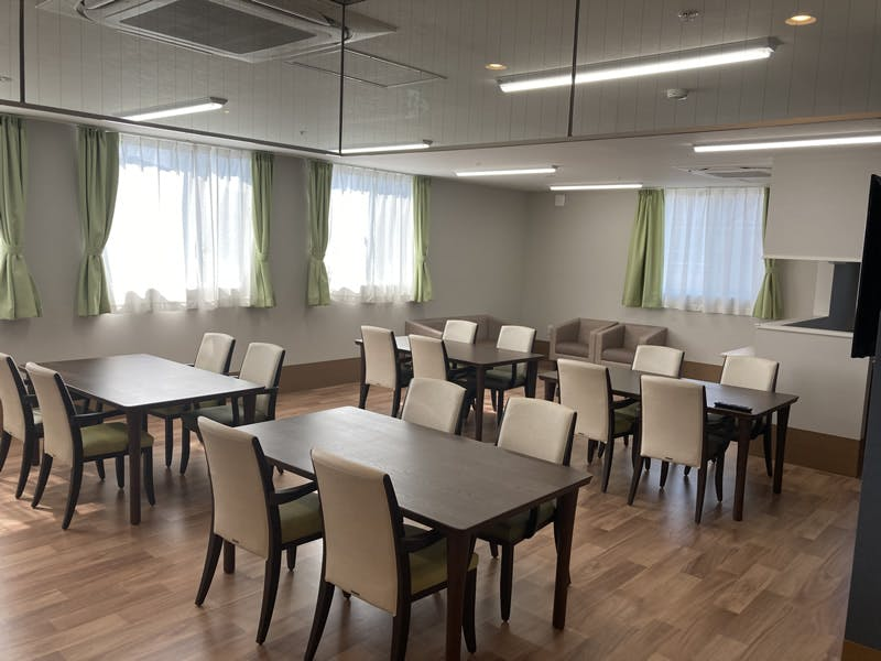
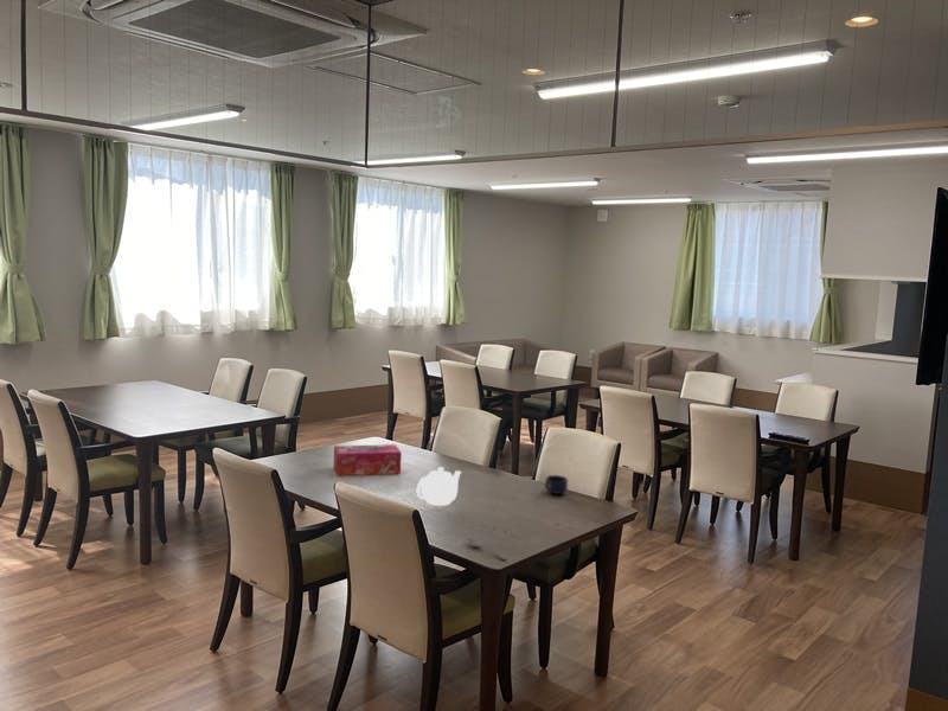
+ tissue box [332,443,403,476]
+ mug [544,474,569,495]
+ spoon [466,537,508,561]
+ teapot [416,466,463,507]
